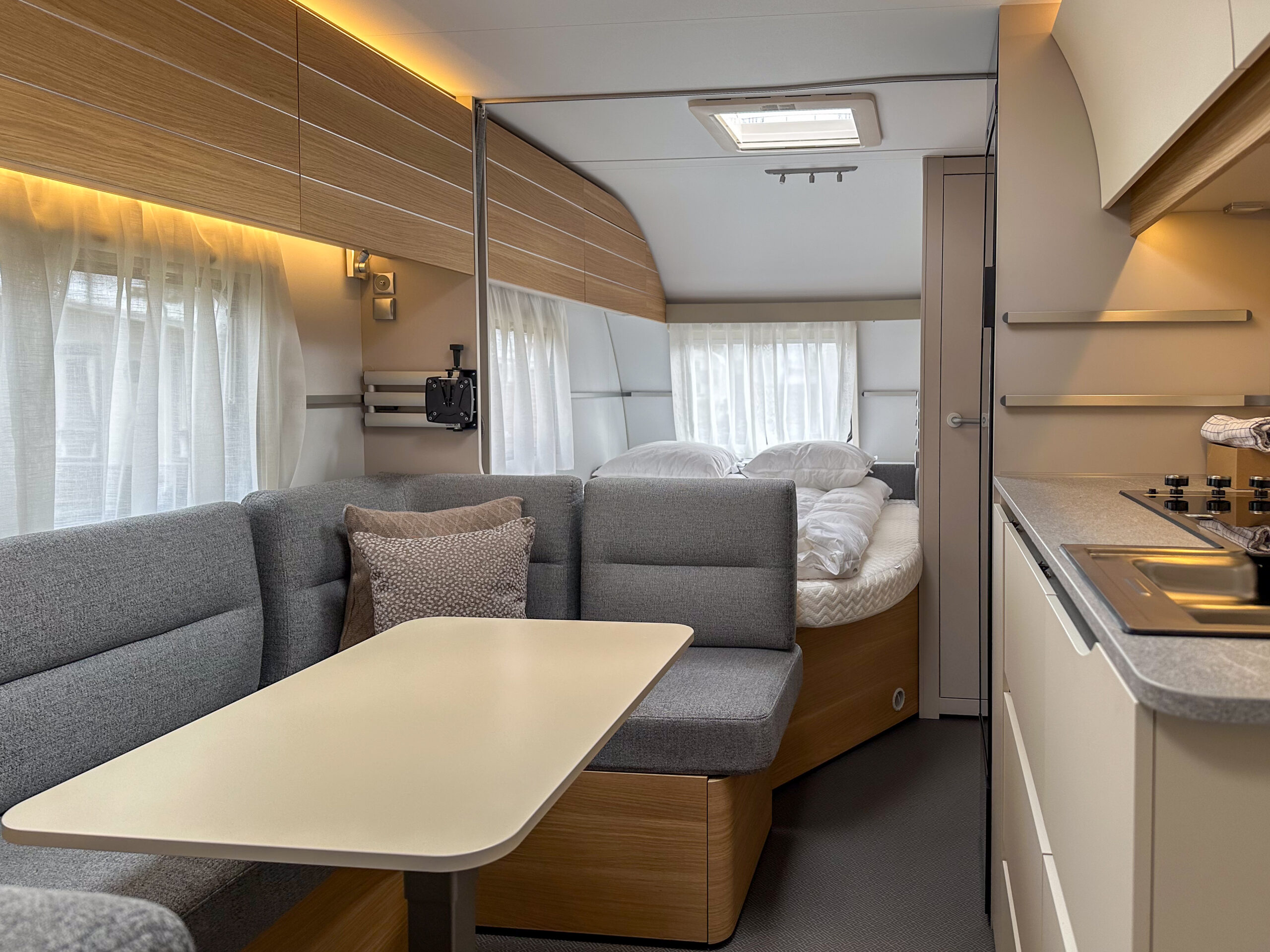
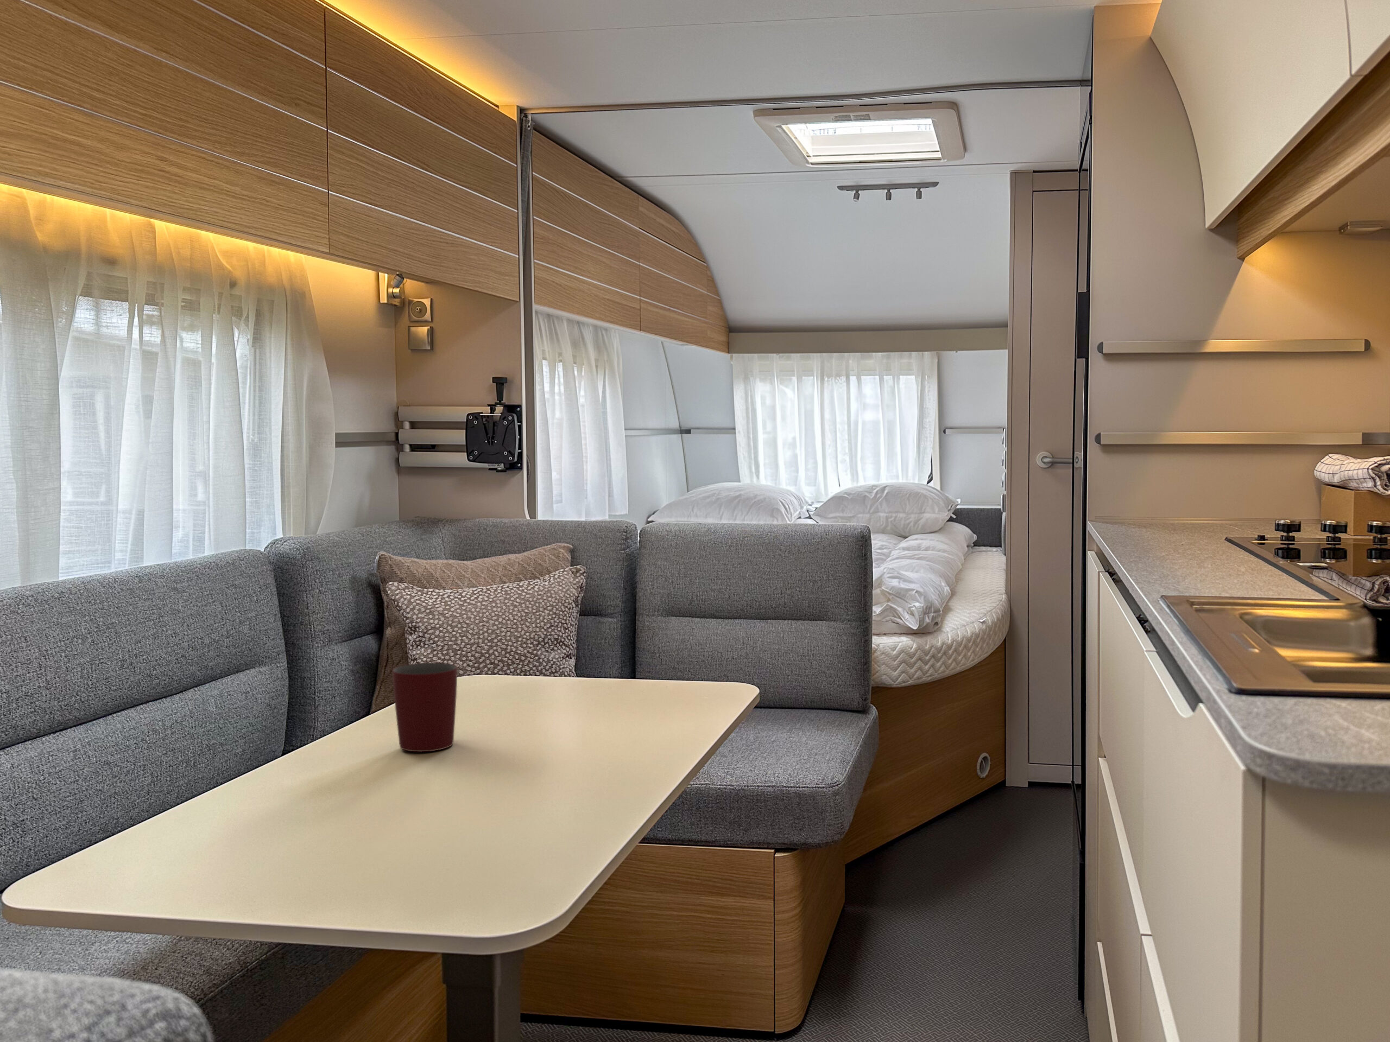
+ mug [392,662,457,752]
